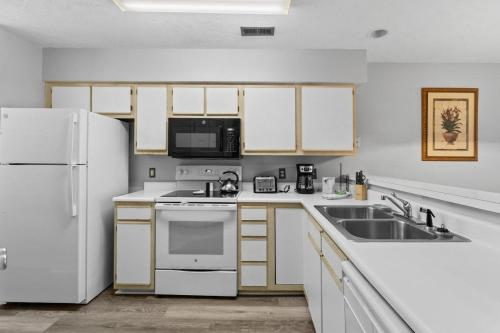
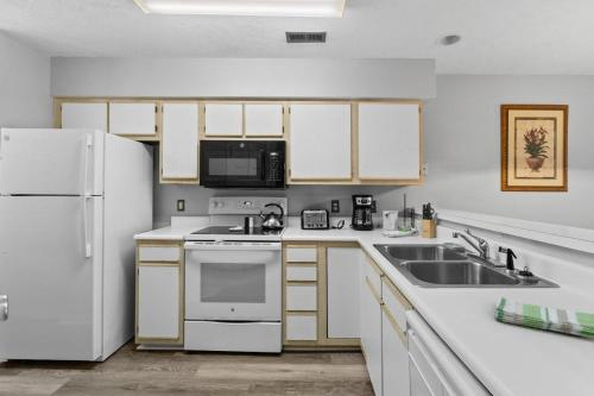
+ dish towel [493,296,594,339]
